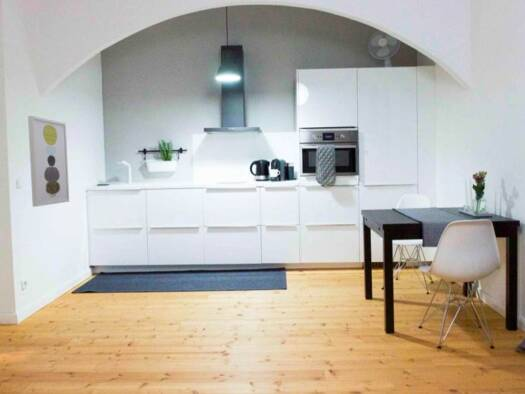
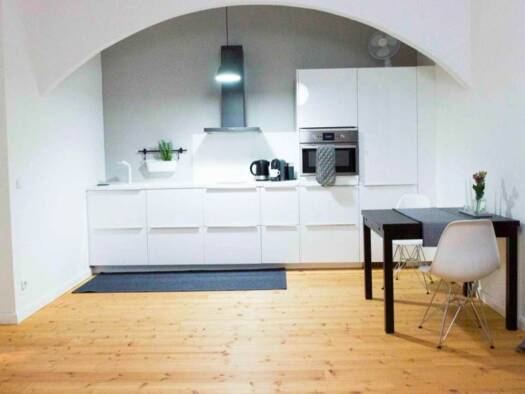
- wall art [27,115,70,208]
